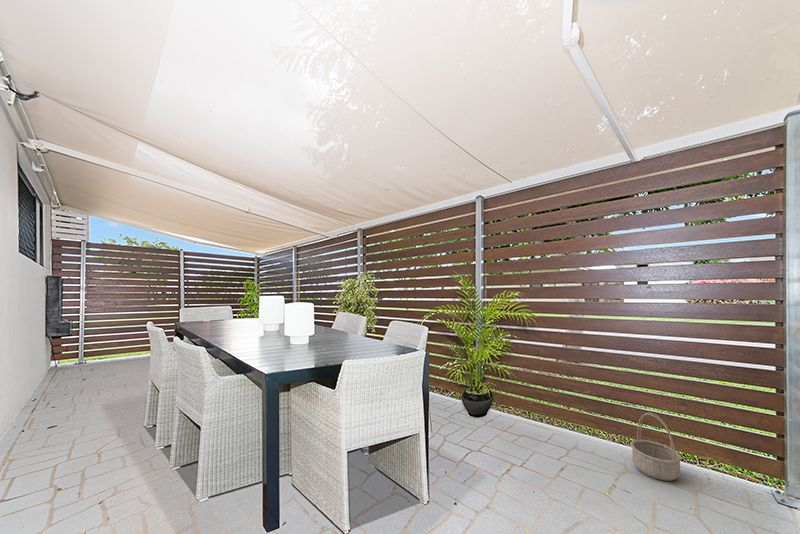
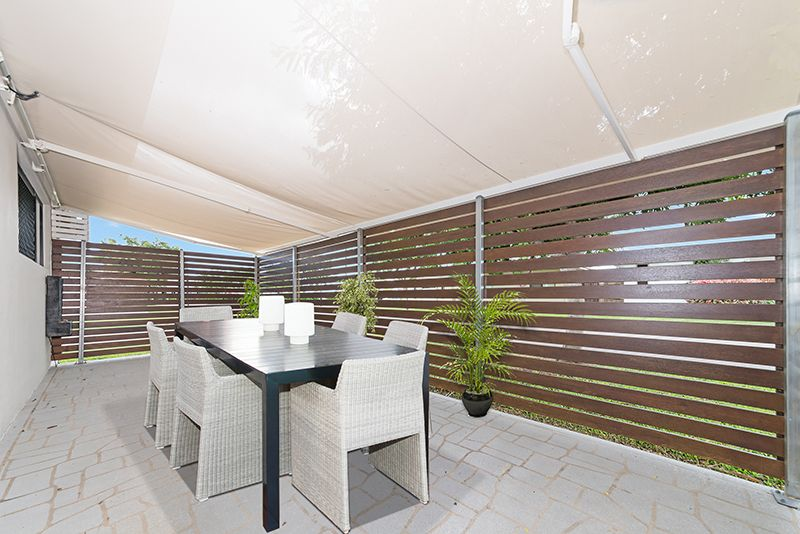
- basket [630,412,682,482]
